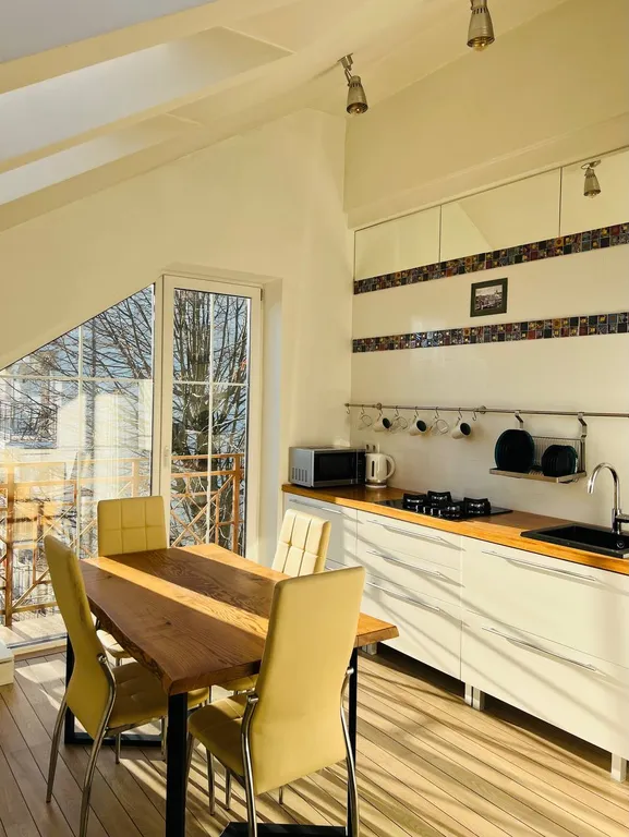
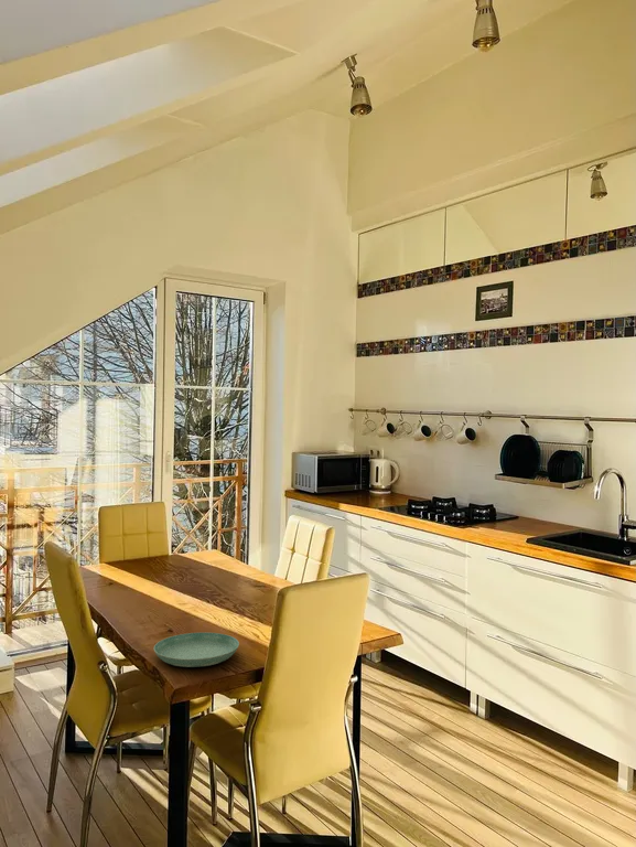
+ saucer [153,632,240,668]
